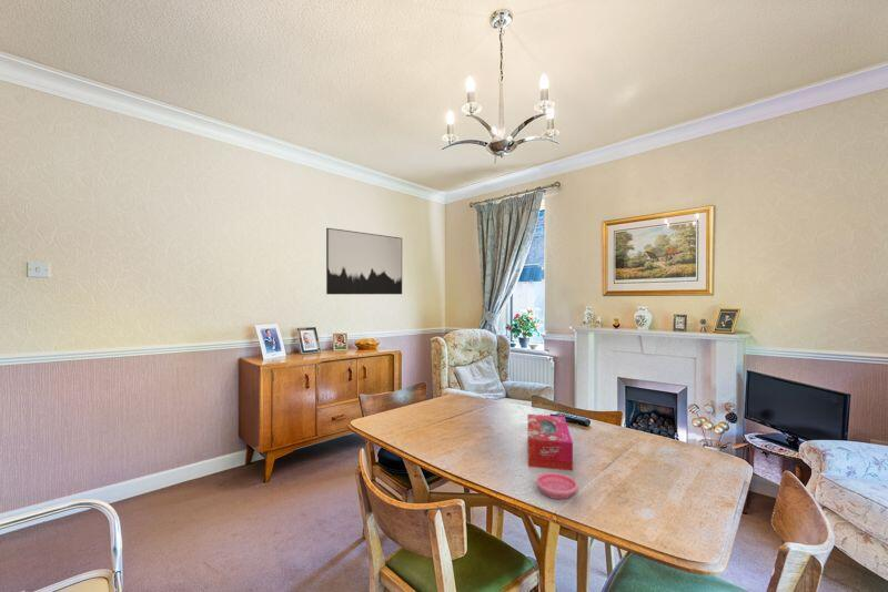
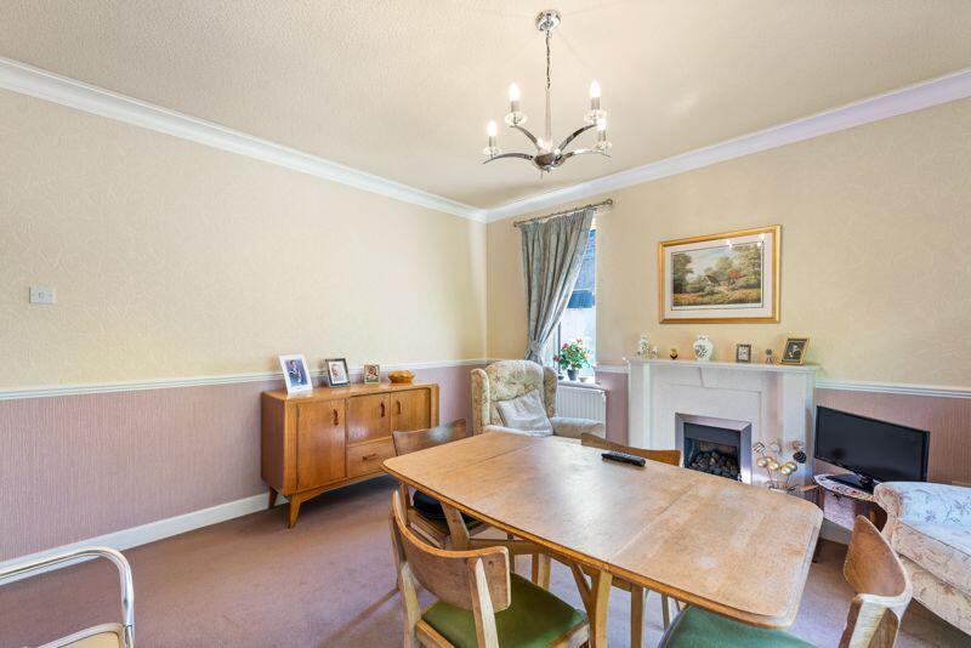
- tissue box [526,414,574,472]
- saucer [535,472,579,500]
- wall art [325,227,403,295]
